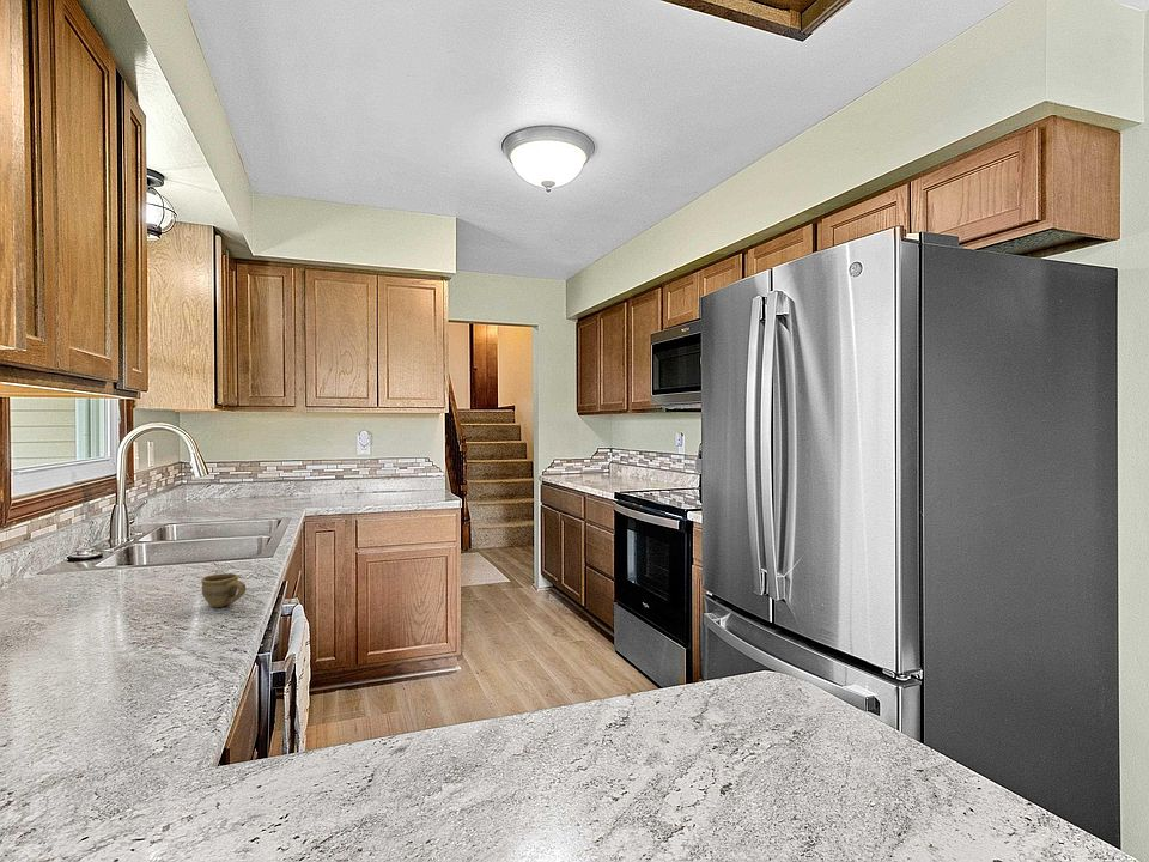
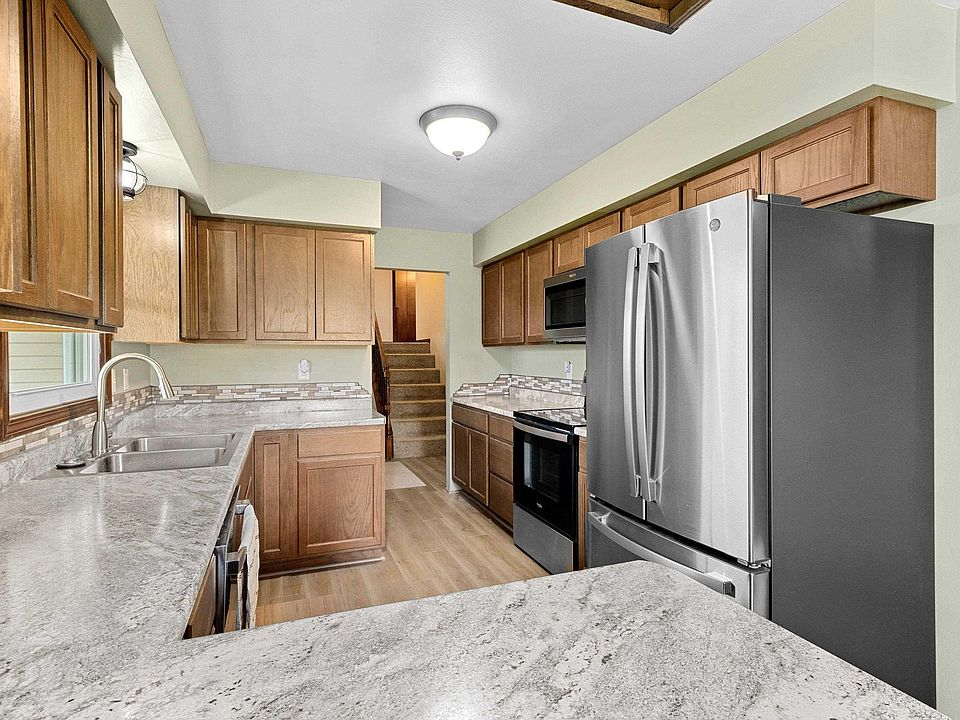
- cup [200,572,247,608]
